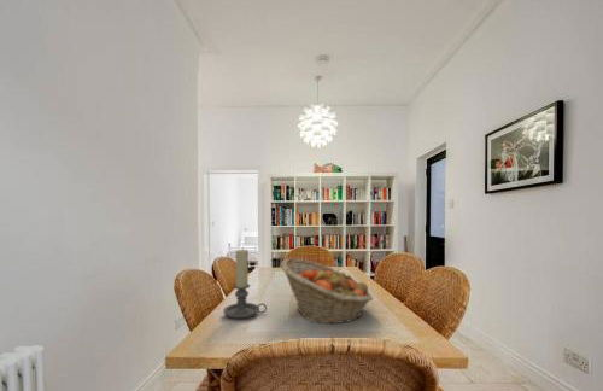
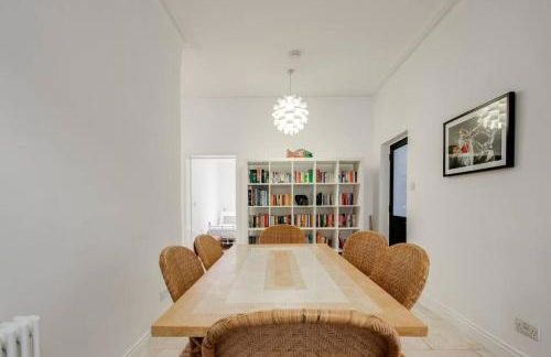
- candle holder [223,247,268,320]
- fruit basket [280,257,374,325]
